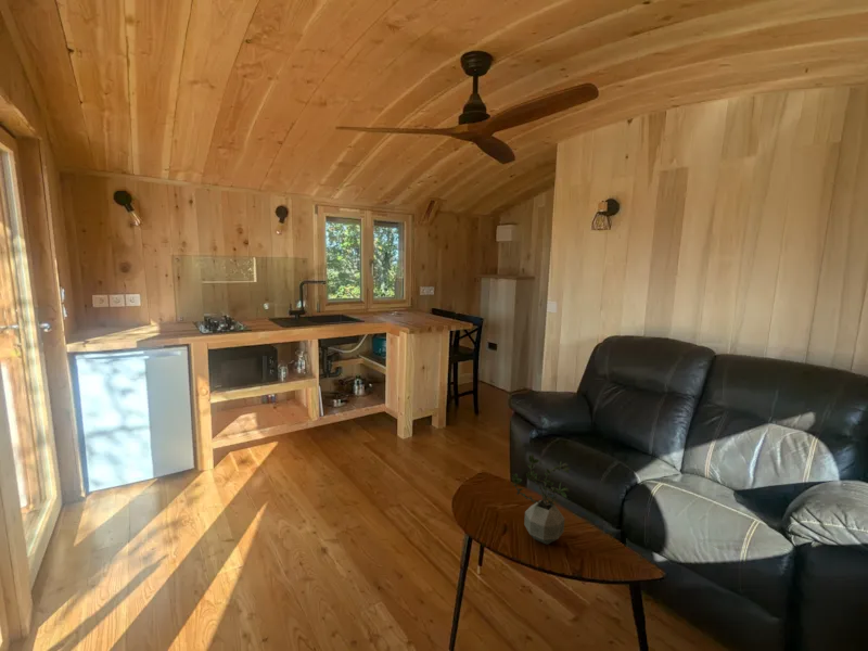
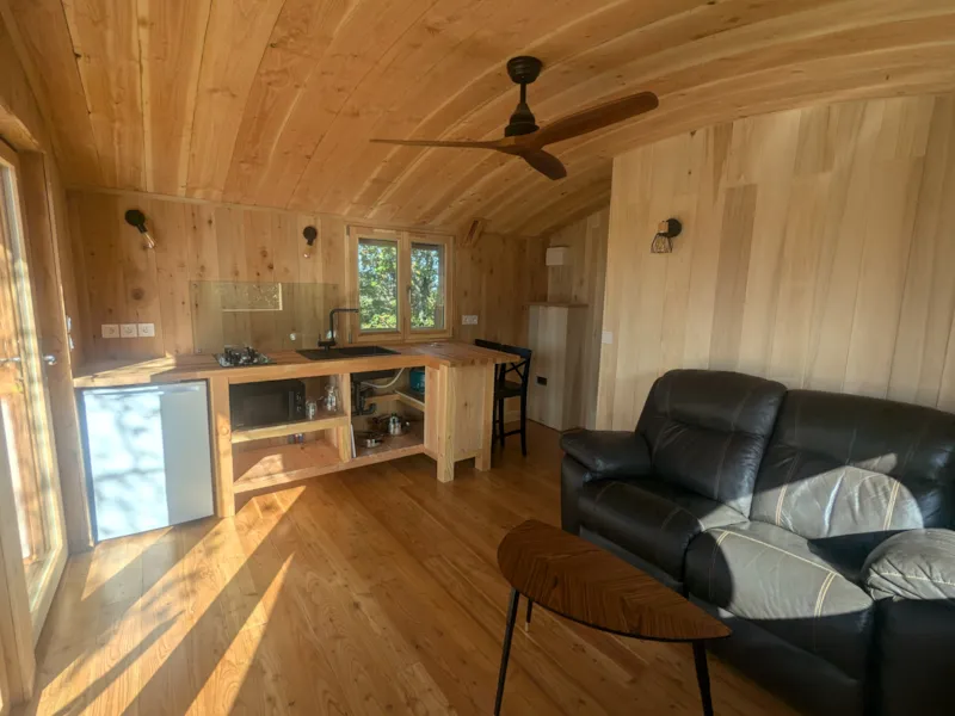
- potted plant [511,452,572,546]
